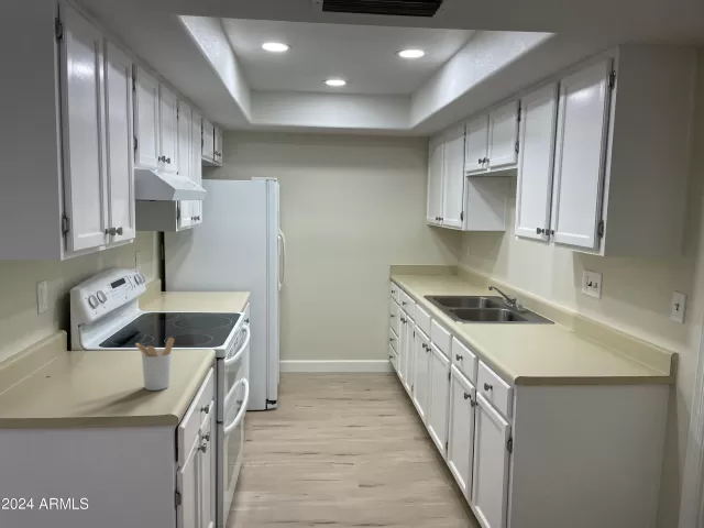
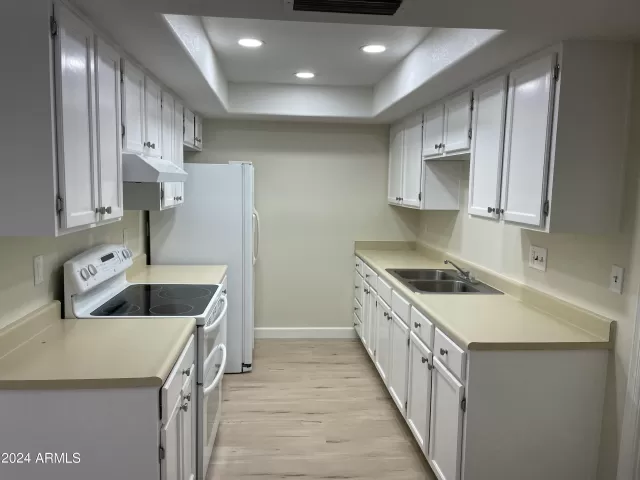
- utensil holder [134,337,175,392]
